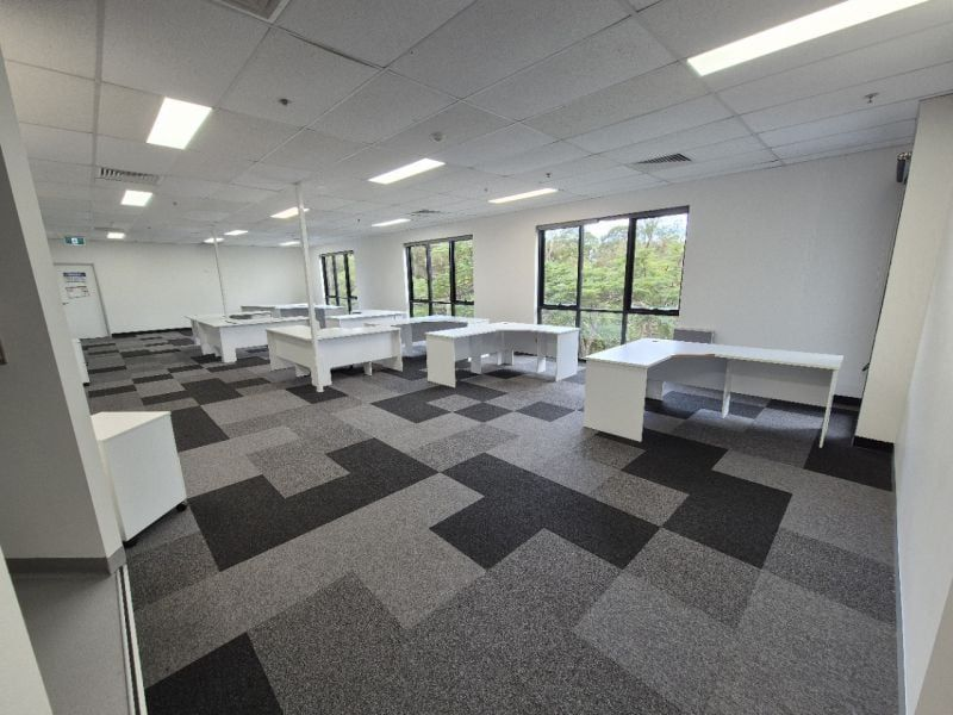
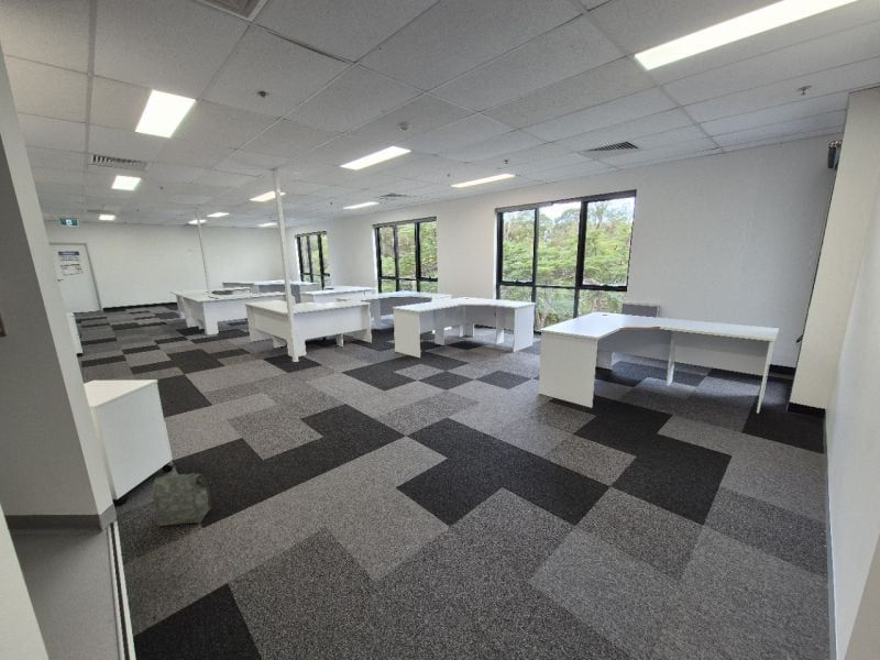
+ bag [152,472,212,527]
